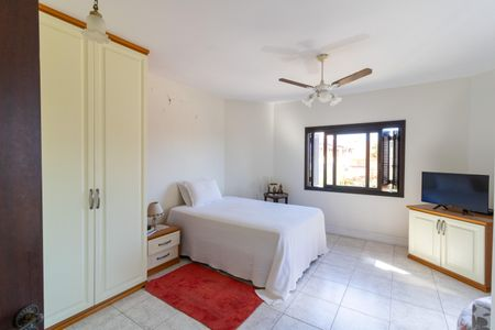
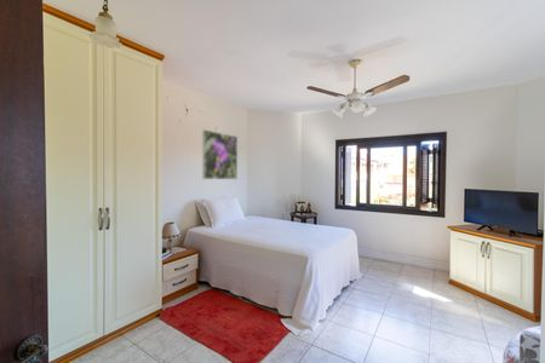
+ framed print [201,128,239,180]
